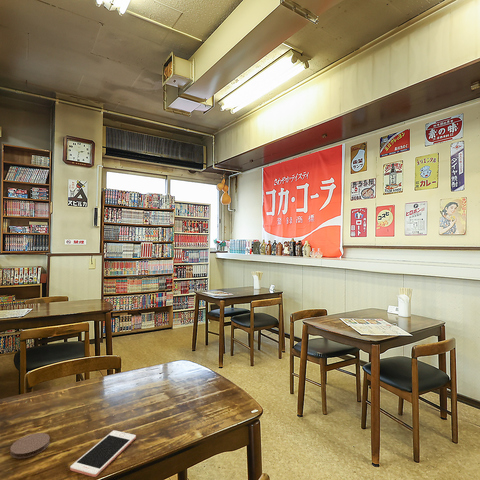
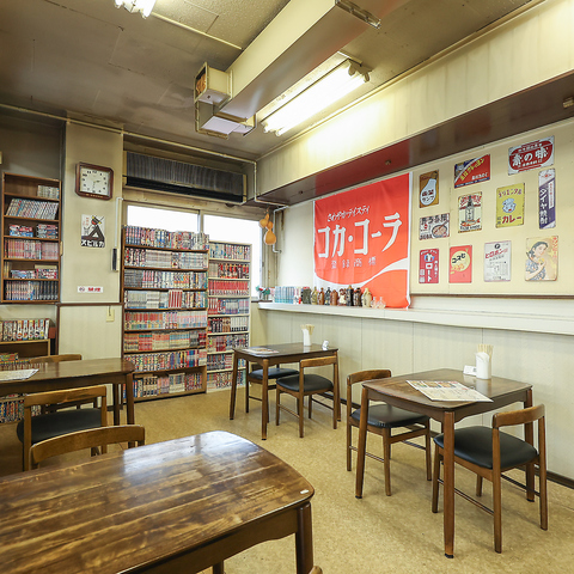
- coaster [9,432,51,460]
- cell phone [69,429,137,478]
